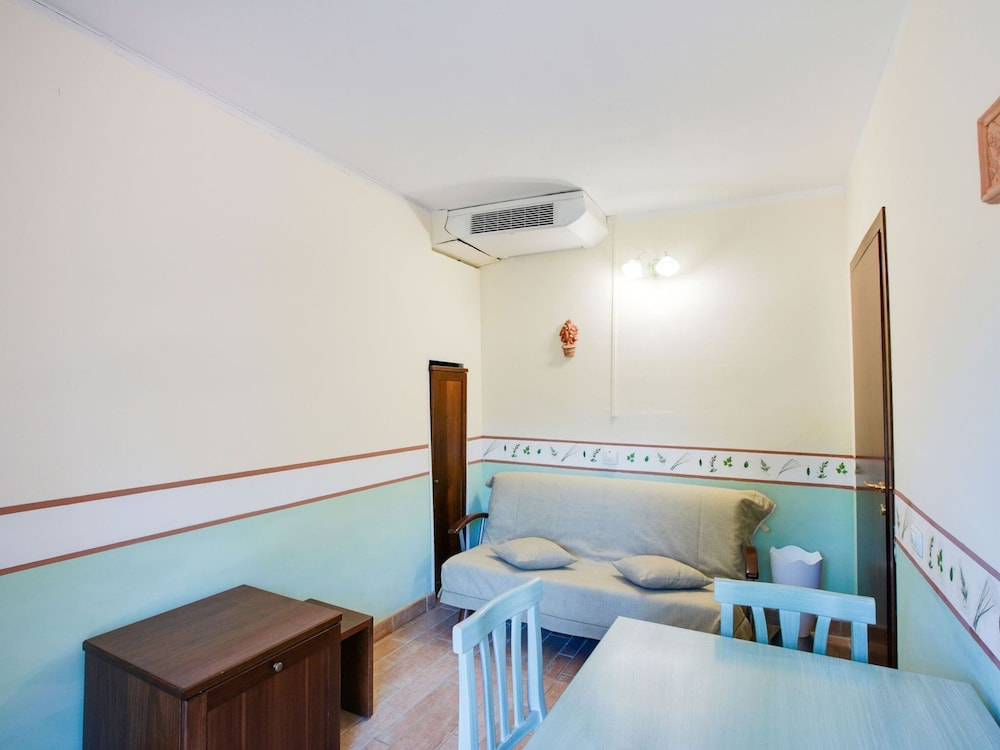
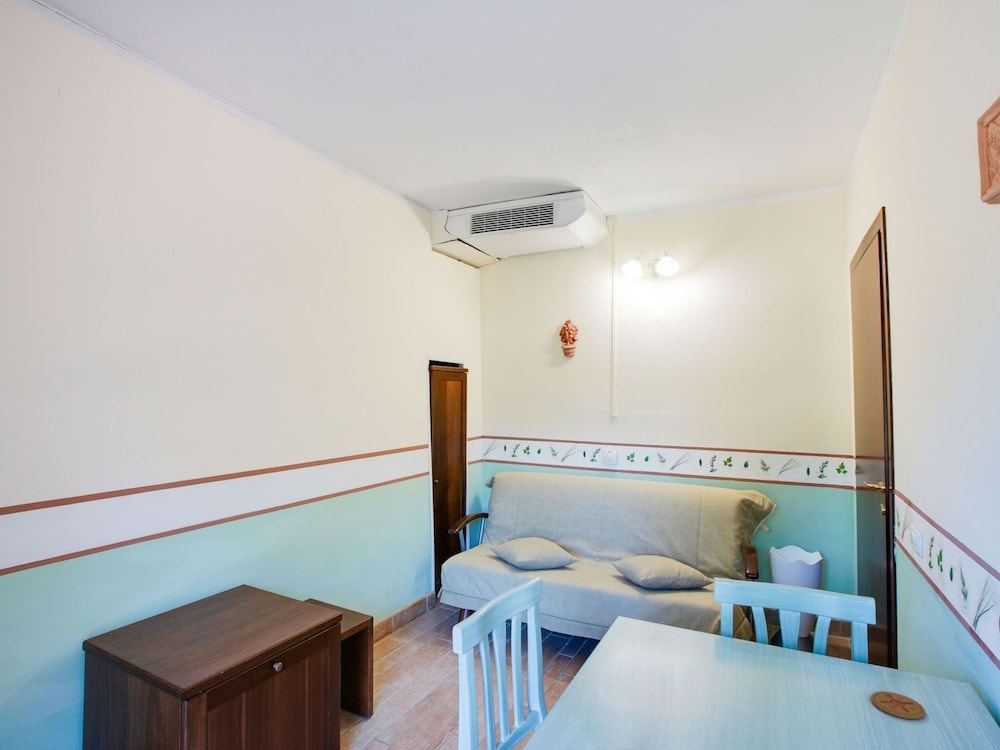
+ coaster [870,690,926,720]
